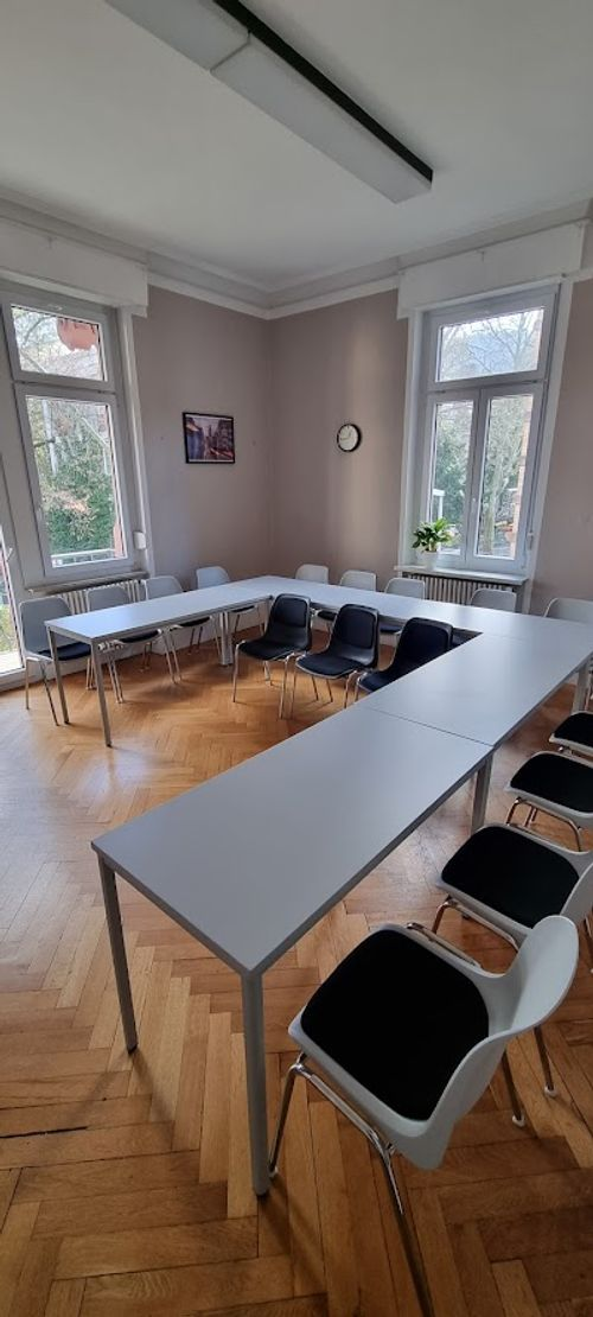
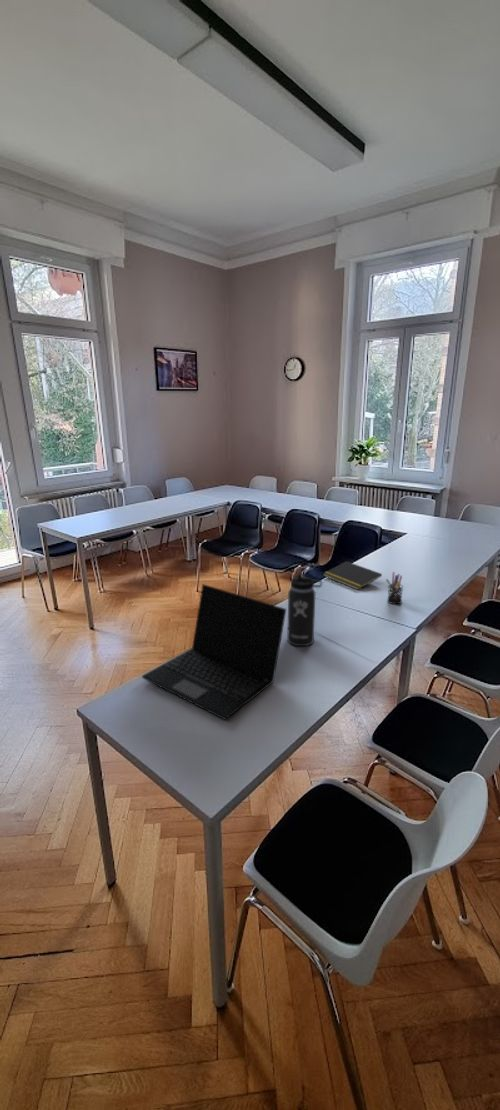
+ thermos bottle [286,566,323,647]
+ pen holder [385,571,404,605]
+ laptop [141,583,287,721]
+ notepad [322,560,383,591]
